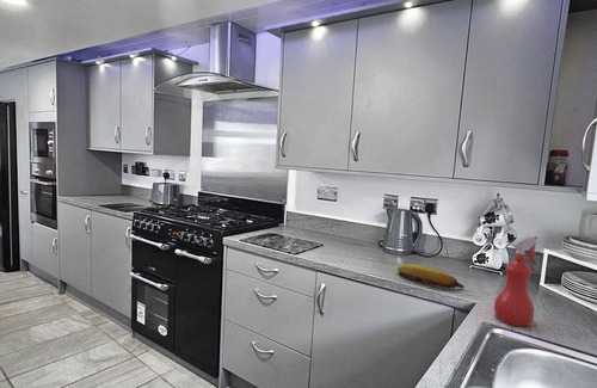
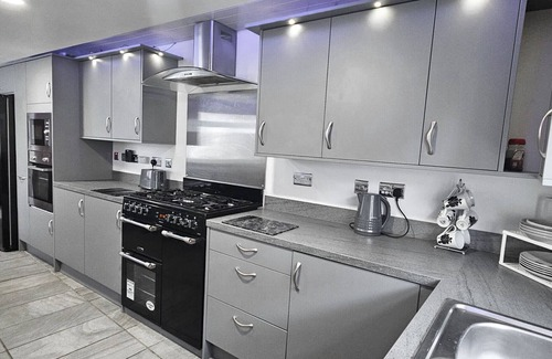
- spray bottle [493,234,538,327]
- fruit [396,263,466,289]
